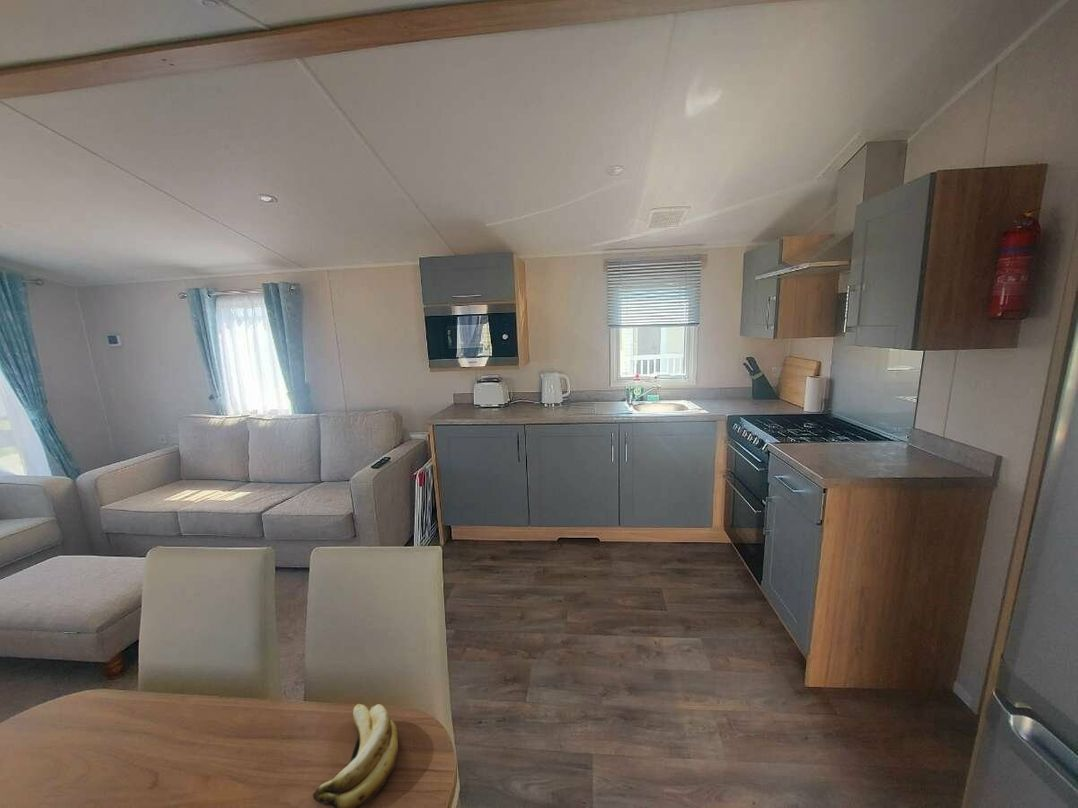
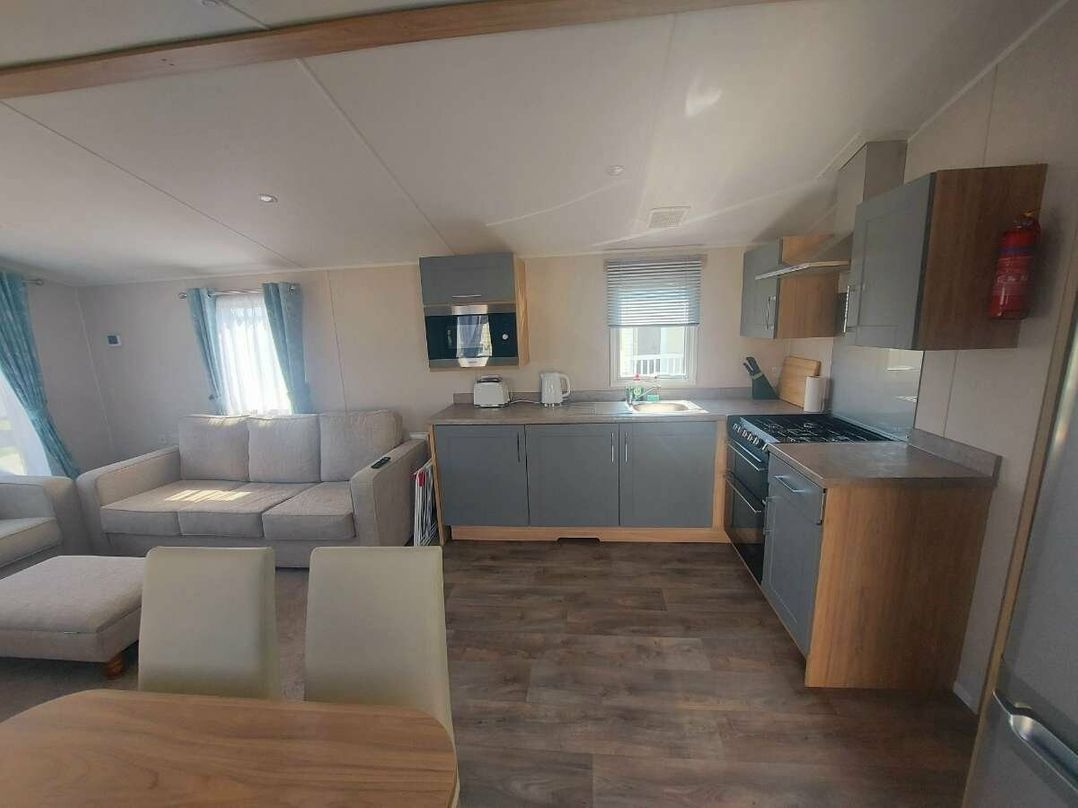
- banana [312,703,399,808]
